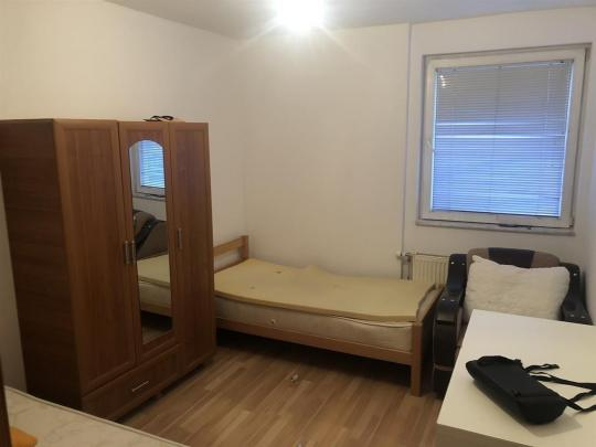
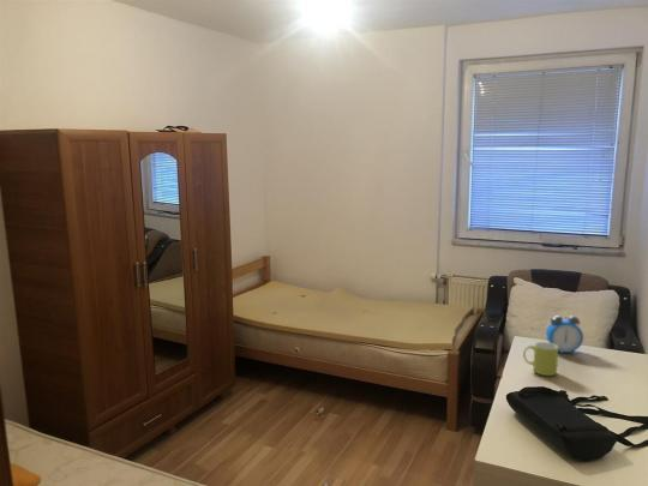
+ alarm clock [545,314,584,354]
+ mug [522,341,559,377]
